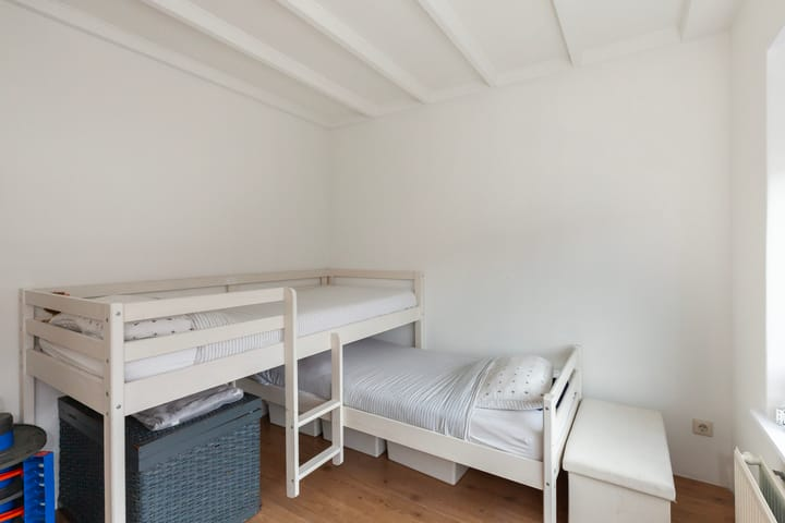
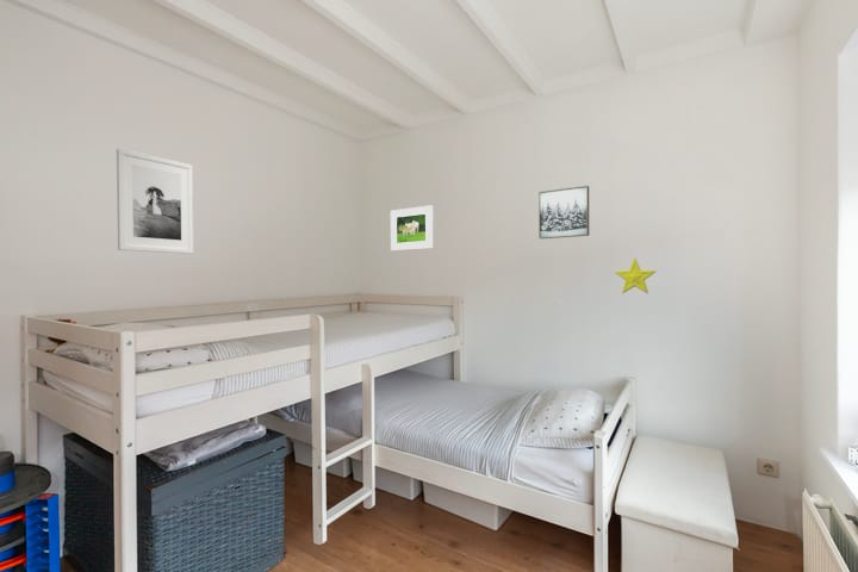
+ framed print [390,204,435,251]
+ decorative star [614,256,658,296]
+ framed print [116,148,194,255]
+ wall art [537,185,590,240]
